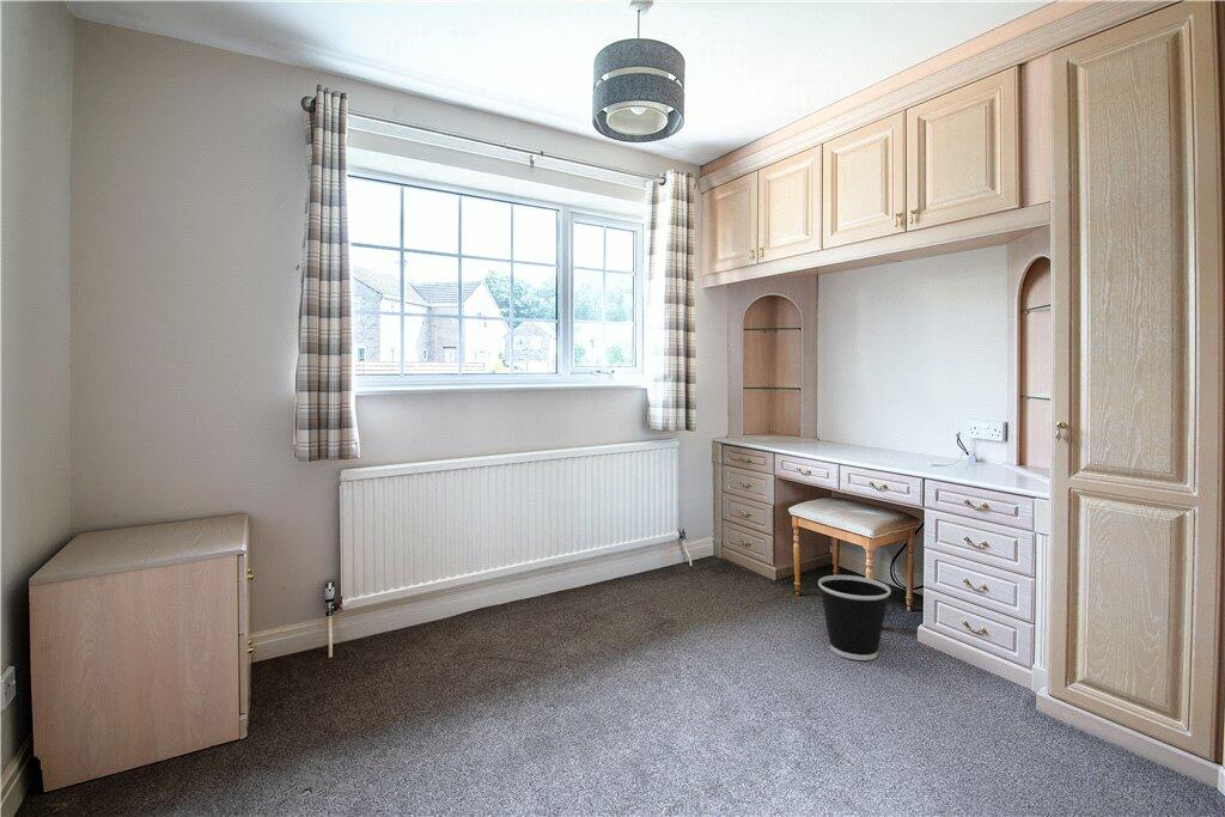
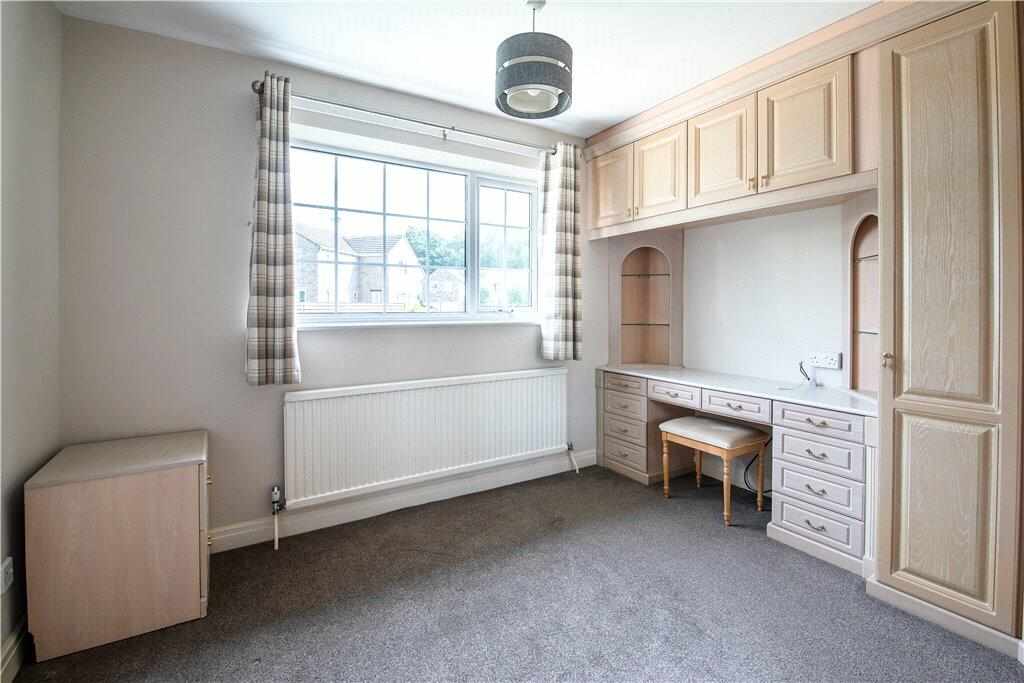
- wastebasket [817,574,892,661]
